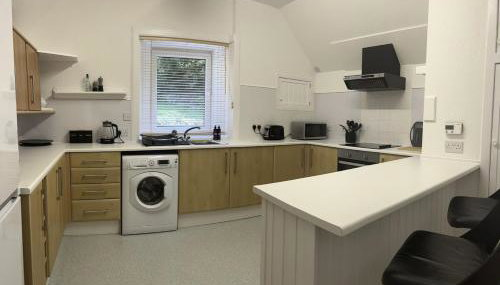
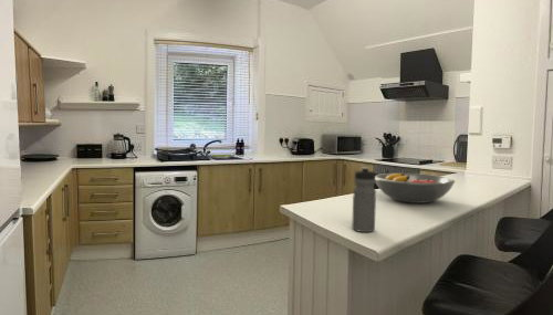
+ water bottle [351,166,377,233]
+ fruit bowl [375,172,456,204]
